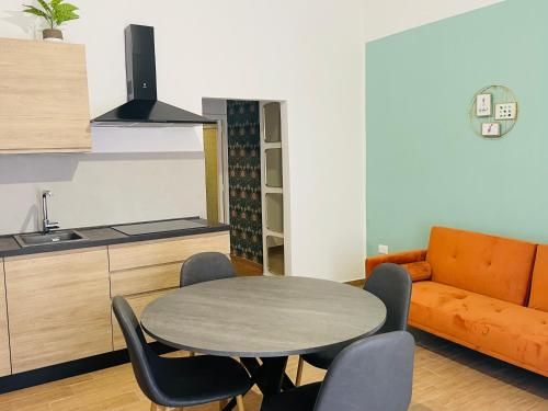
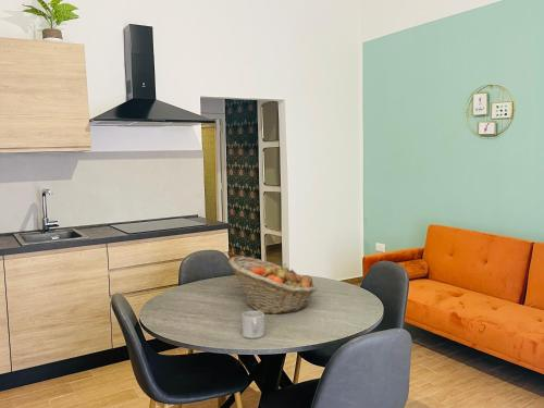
+ fruit basket [227,256,318,316]
+ mug [240,310,265,339]
